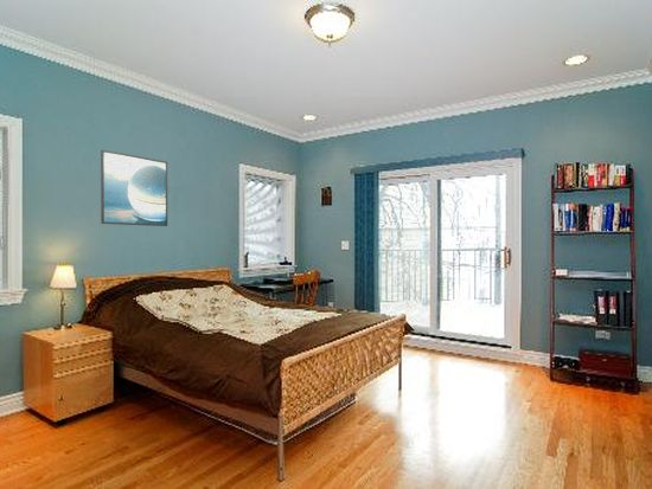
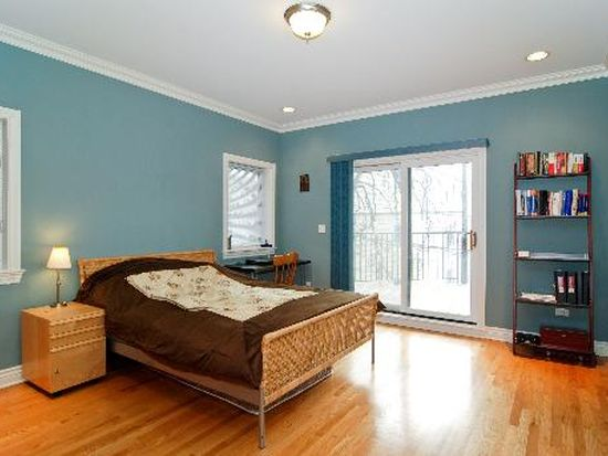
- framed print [100,149,168,227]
